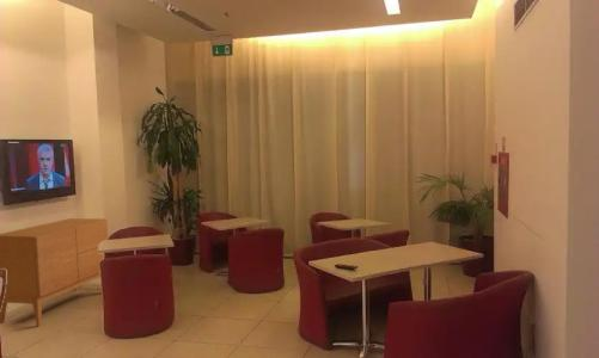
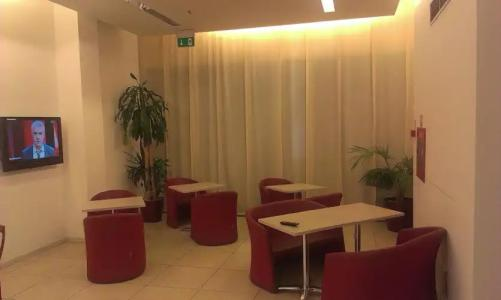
- sideboard [0,217,109,328]
